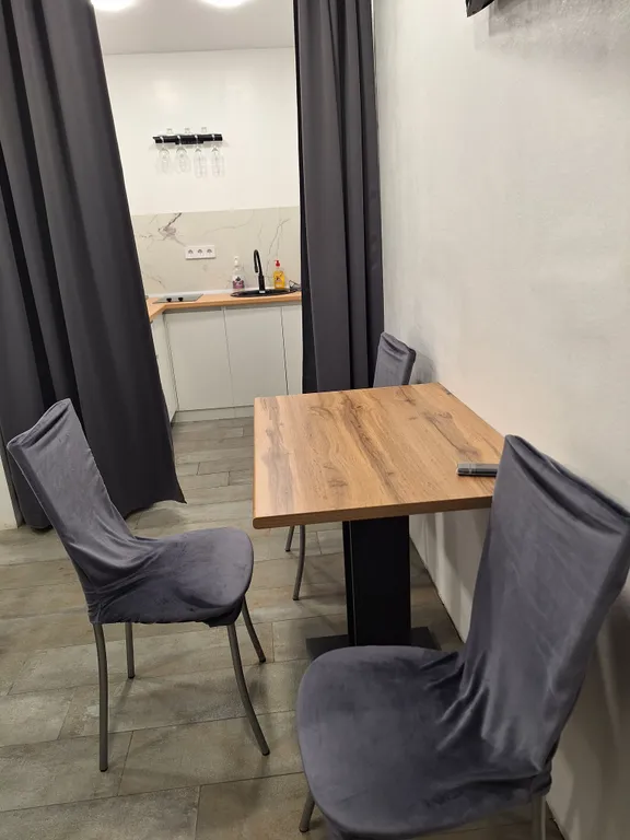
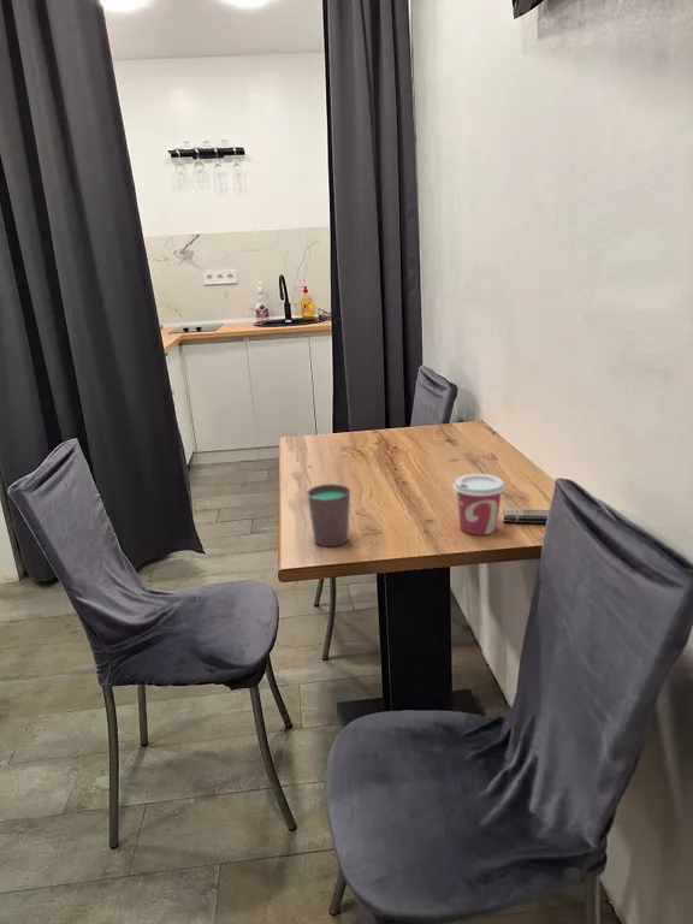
+ cup [306,482,351,547]
+ cup [451,473,507,535]
